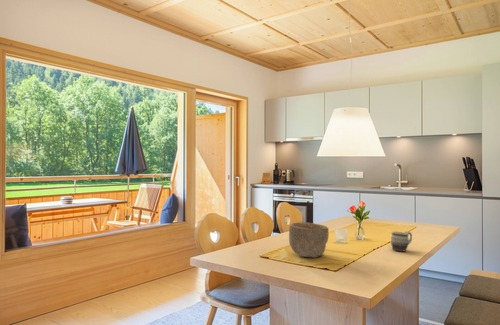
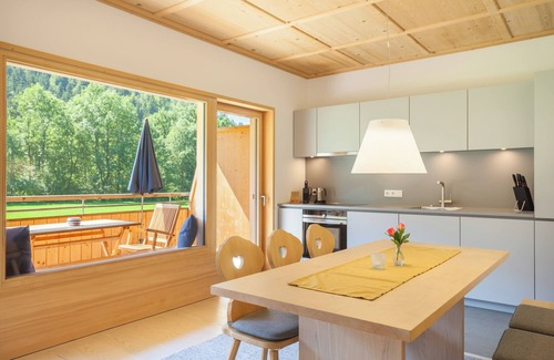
- bowl [288,221,330,259]
- mug [390,230,413,253]
